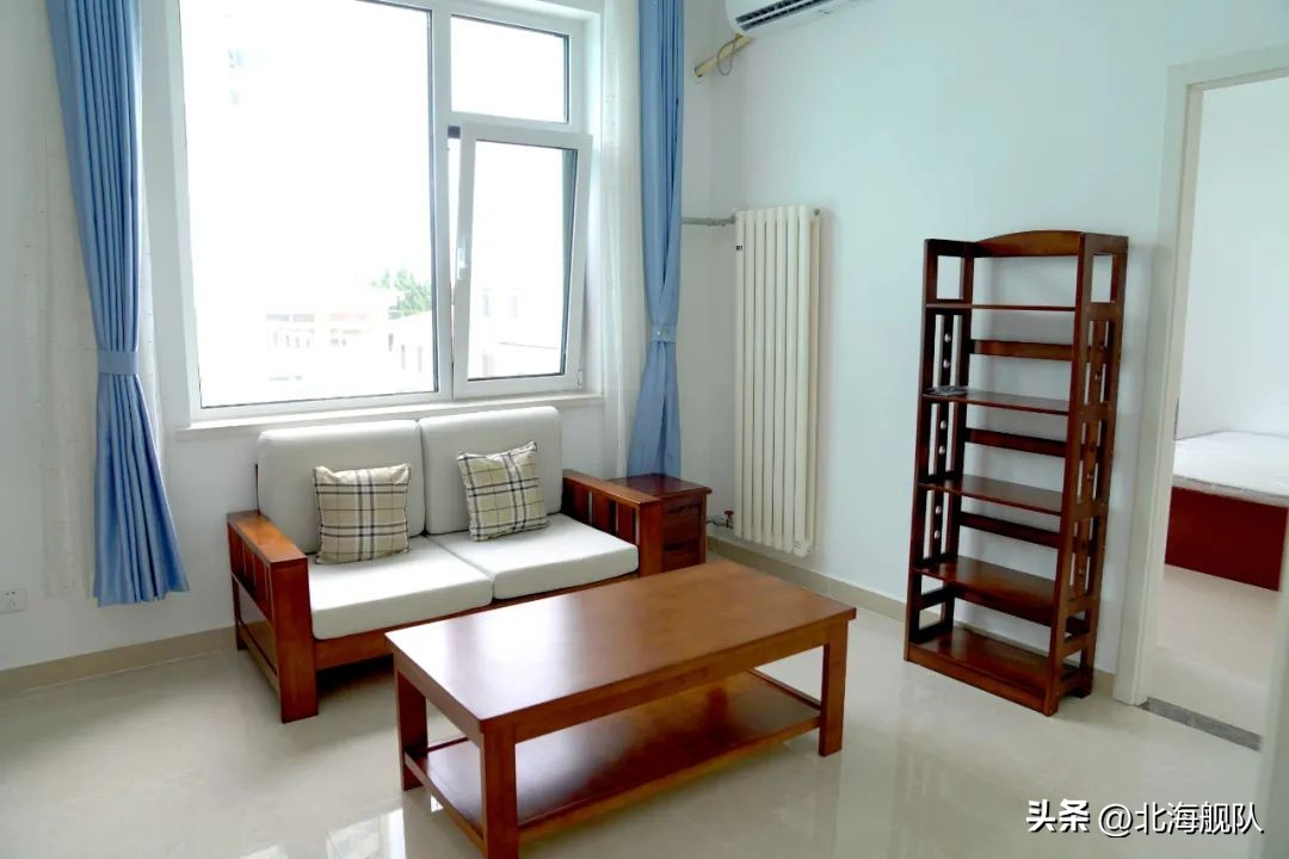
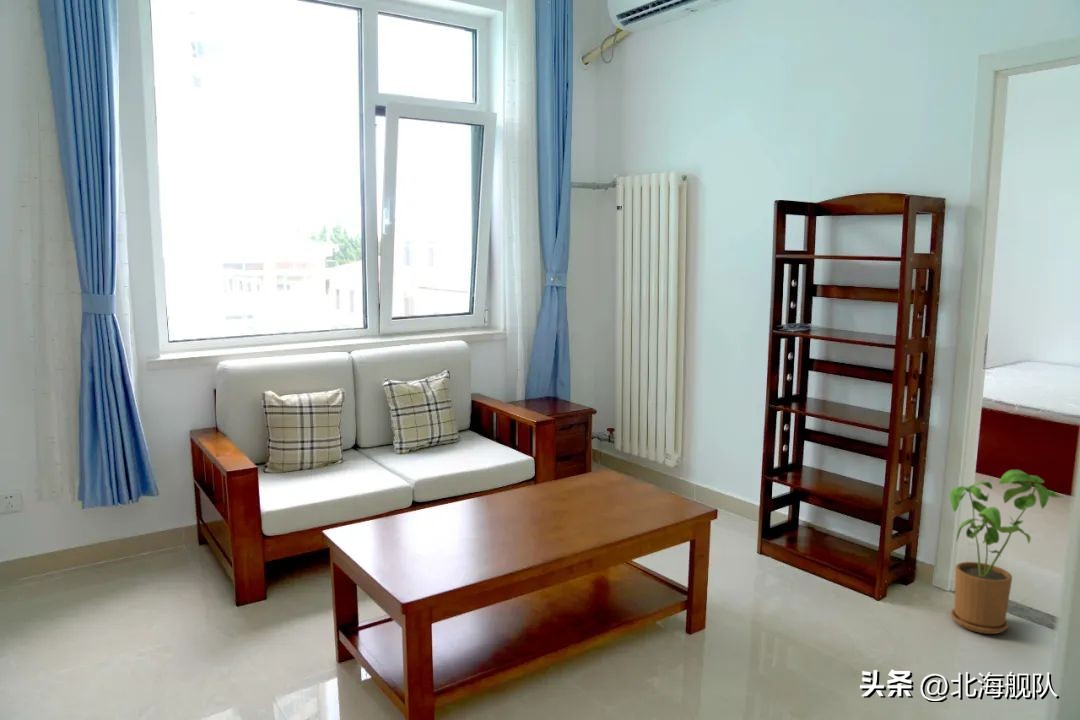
+ house plant [949,469,1064,635]
